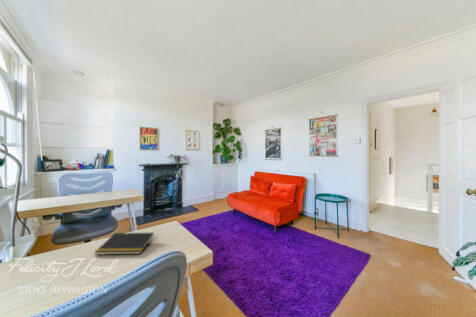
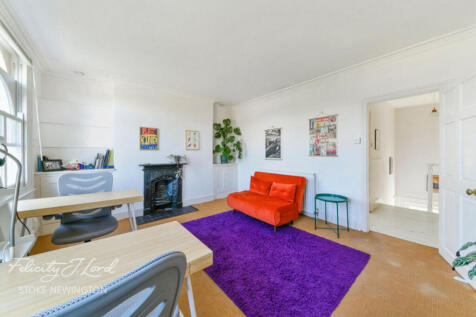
- notepad [93,232,155,256]
